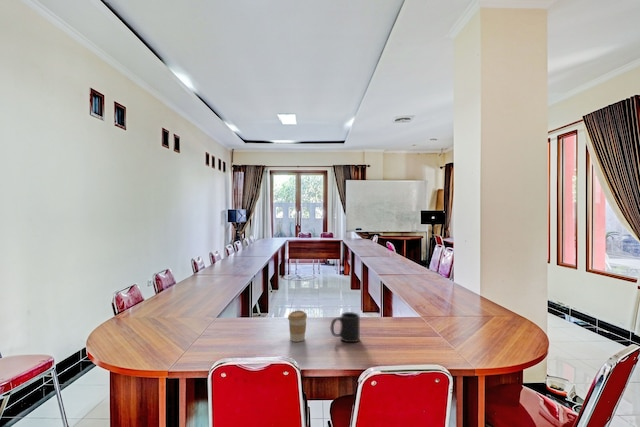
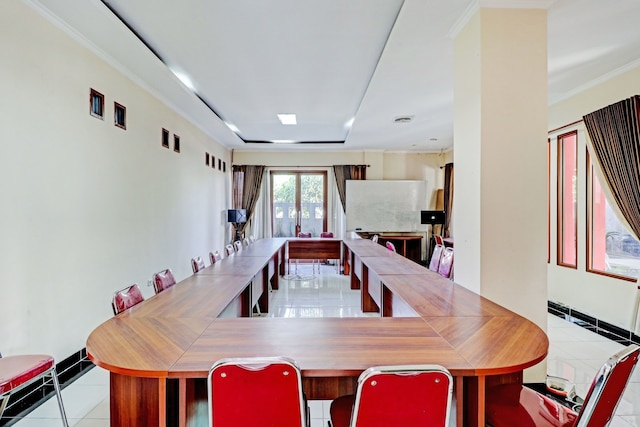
- mug [329,311,361,343]
- coffee cup [287,310,308,343]
